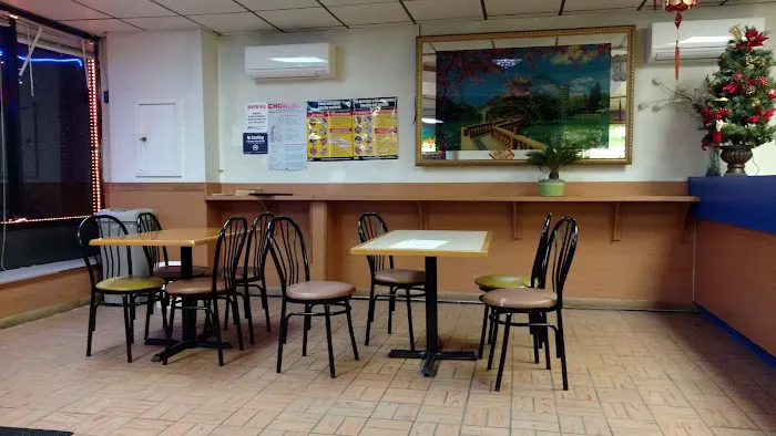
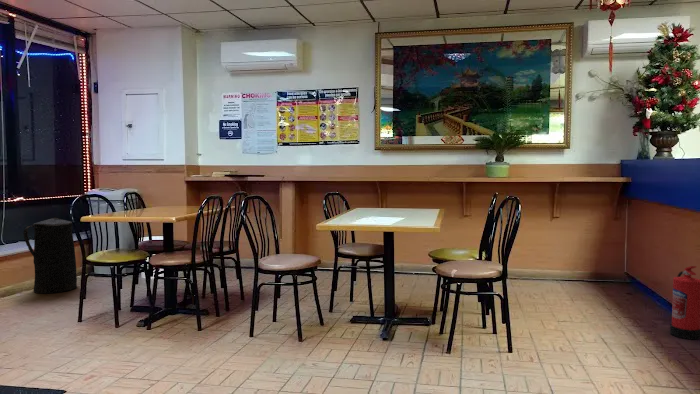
+ fire extinguisher [669,265,700,340]
+ trash can [23,216,78,294]
